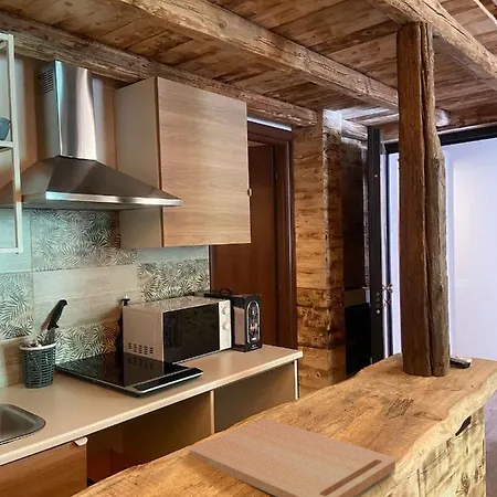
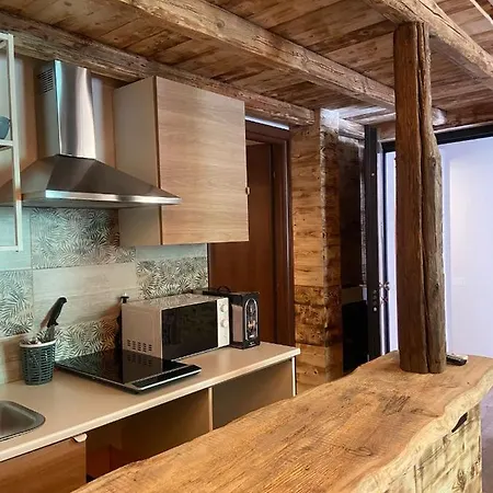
- cutting board [189,419,396,497]
